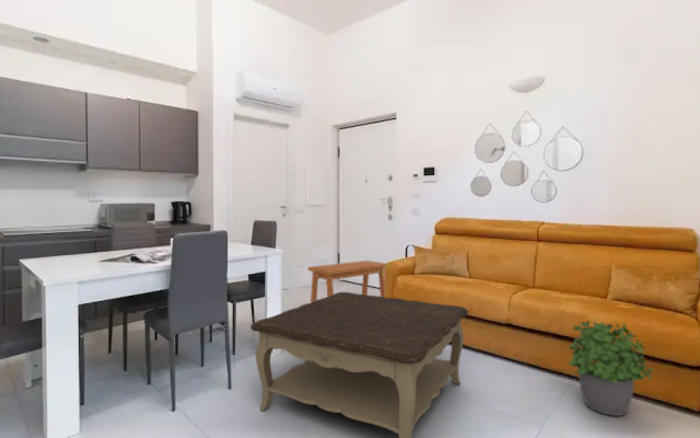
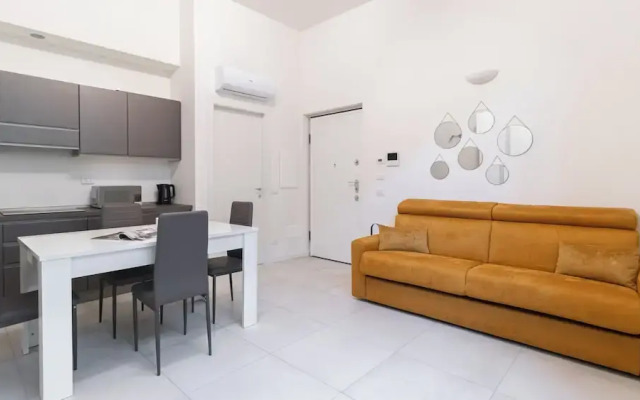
- side table [307,260,387,303]
- coffee table [249,291,469,438]
- potted plant [565,320,654,417]
